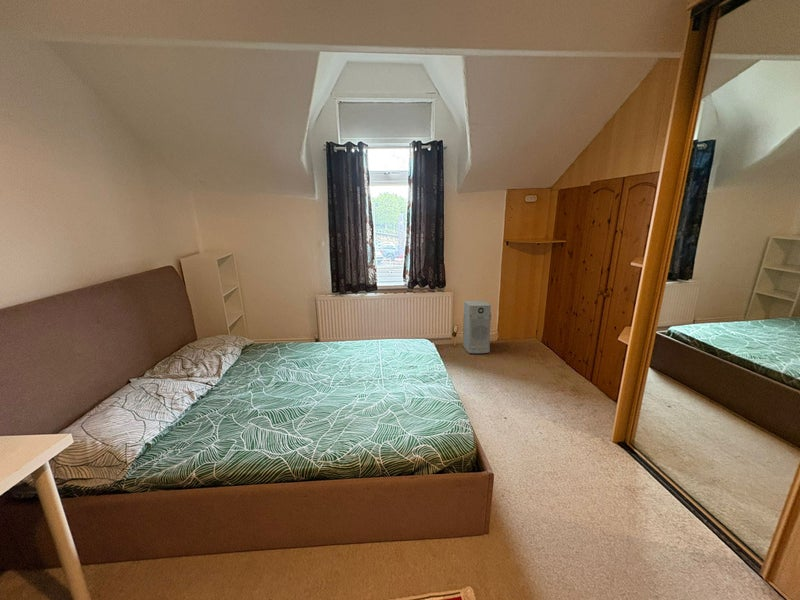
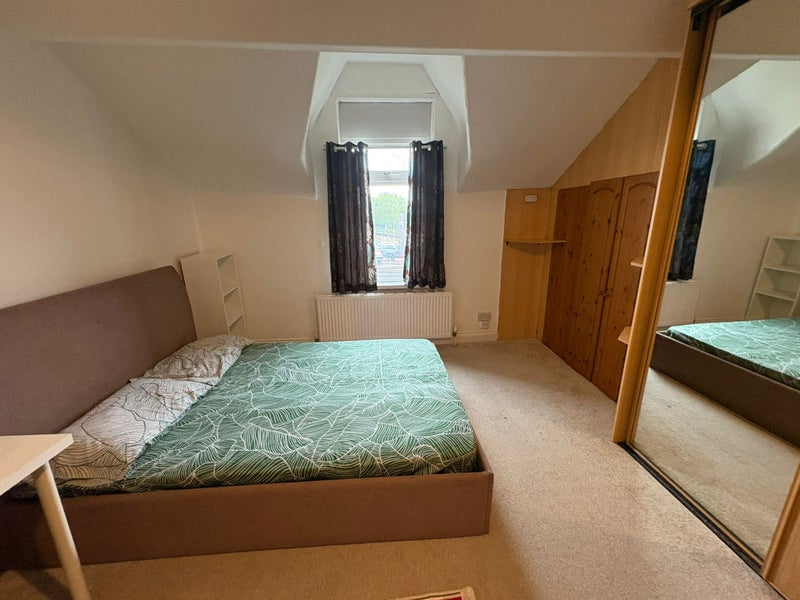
- air purifier [462,300,492,354]
